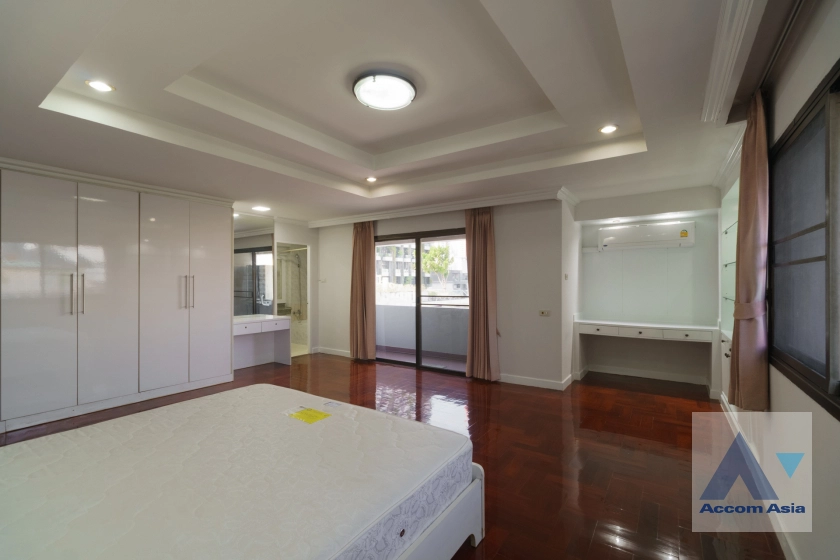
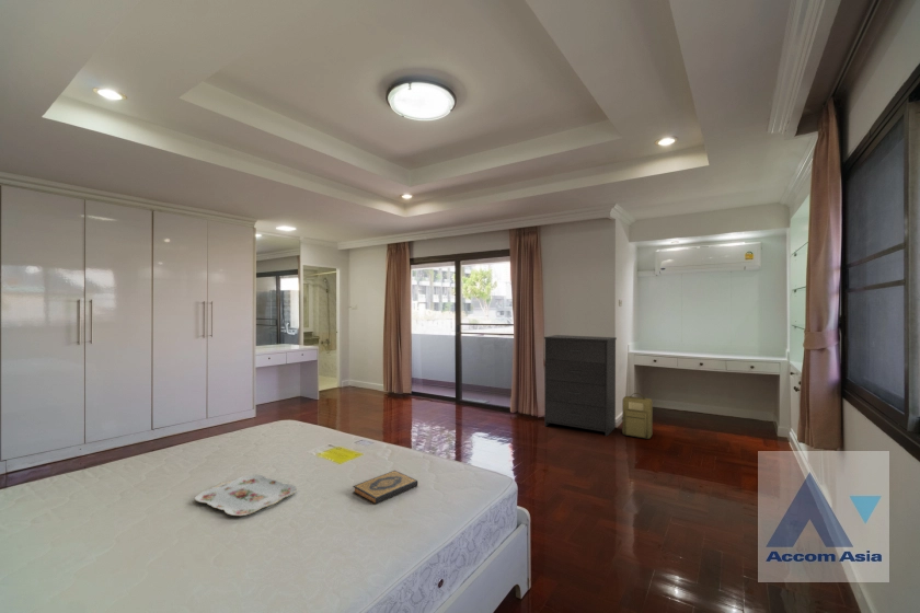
+ dresser [543,334,618,438]
+ backpack [621,392,654,440]
+ serving tray [194,474,298,517]
+ hardback book [353,470,418,506]
